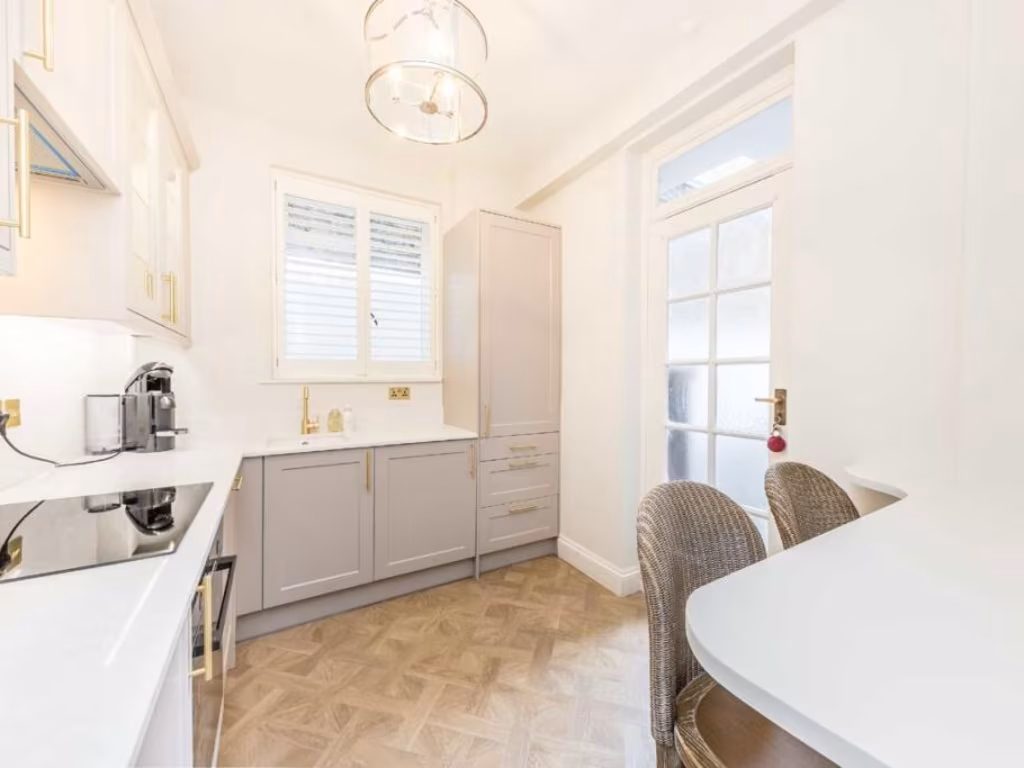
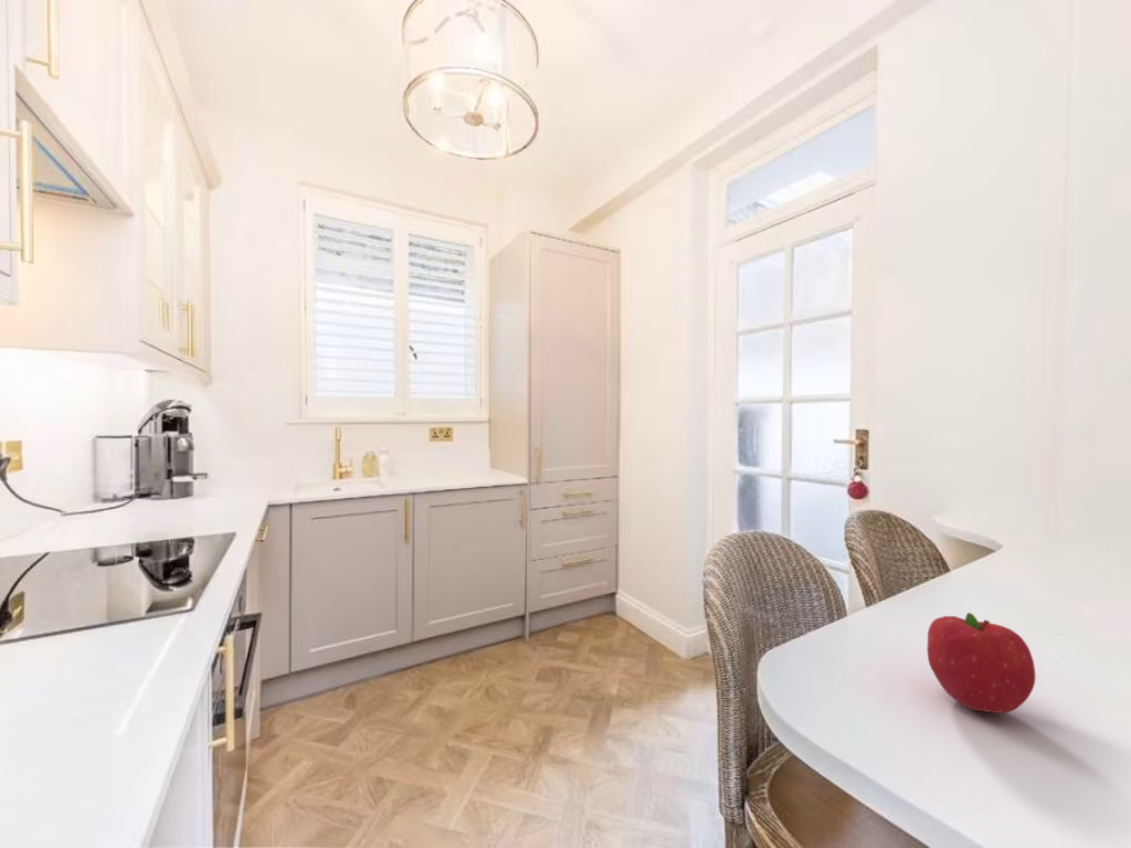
+ fruit [926,612,1037,714]
